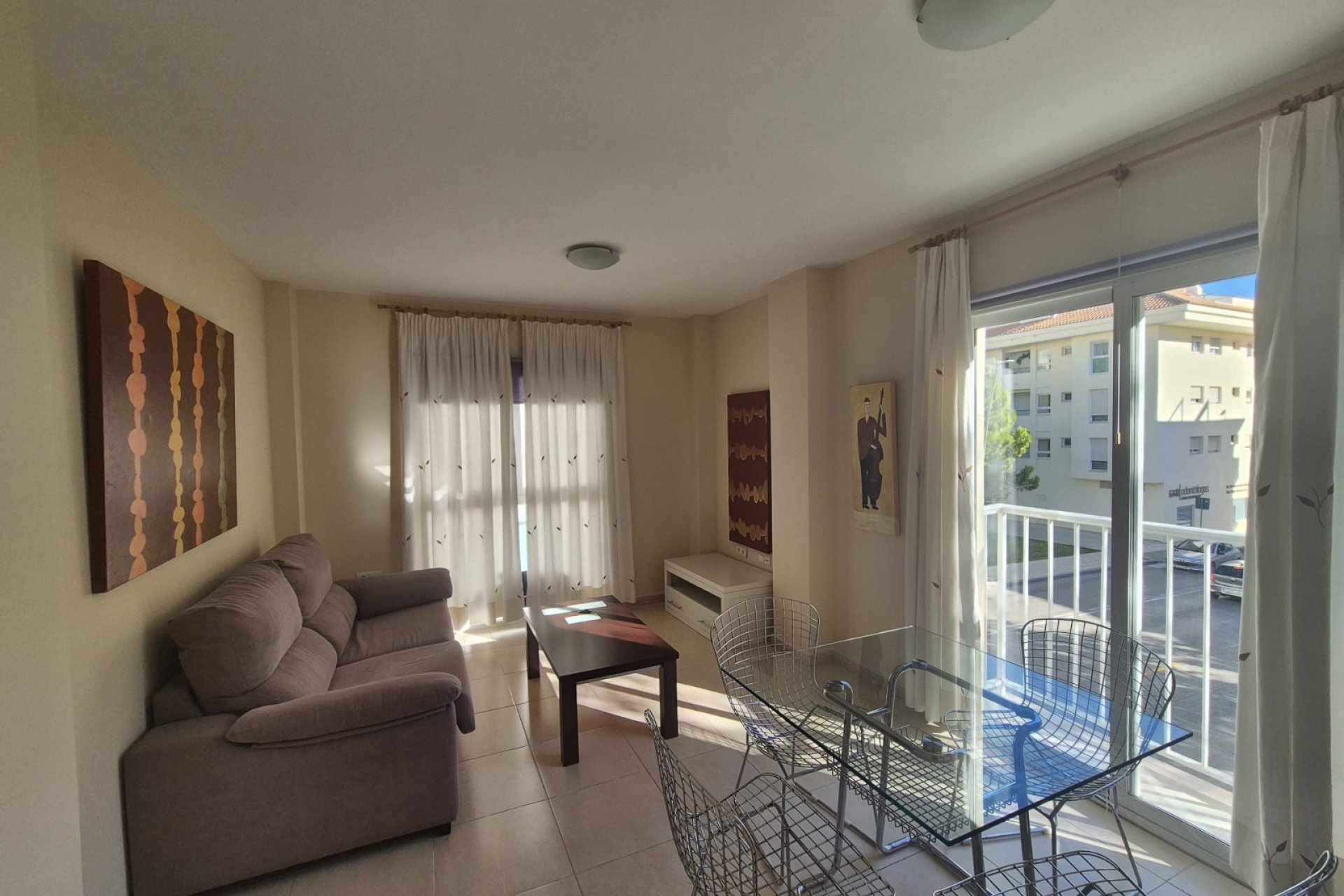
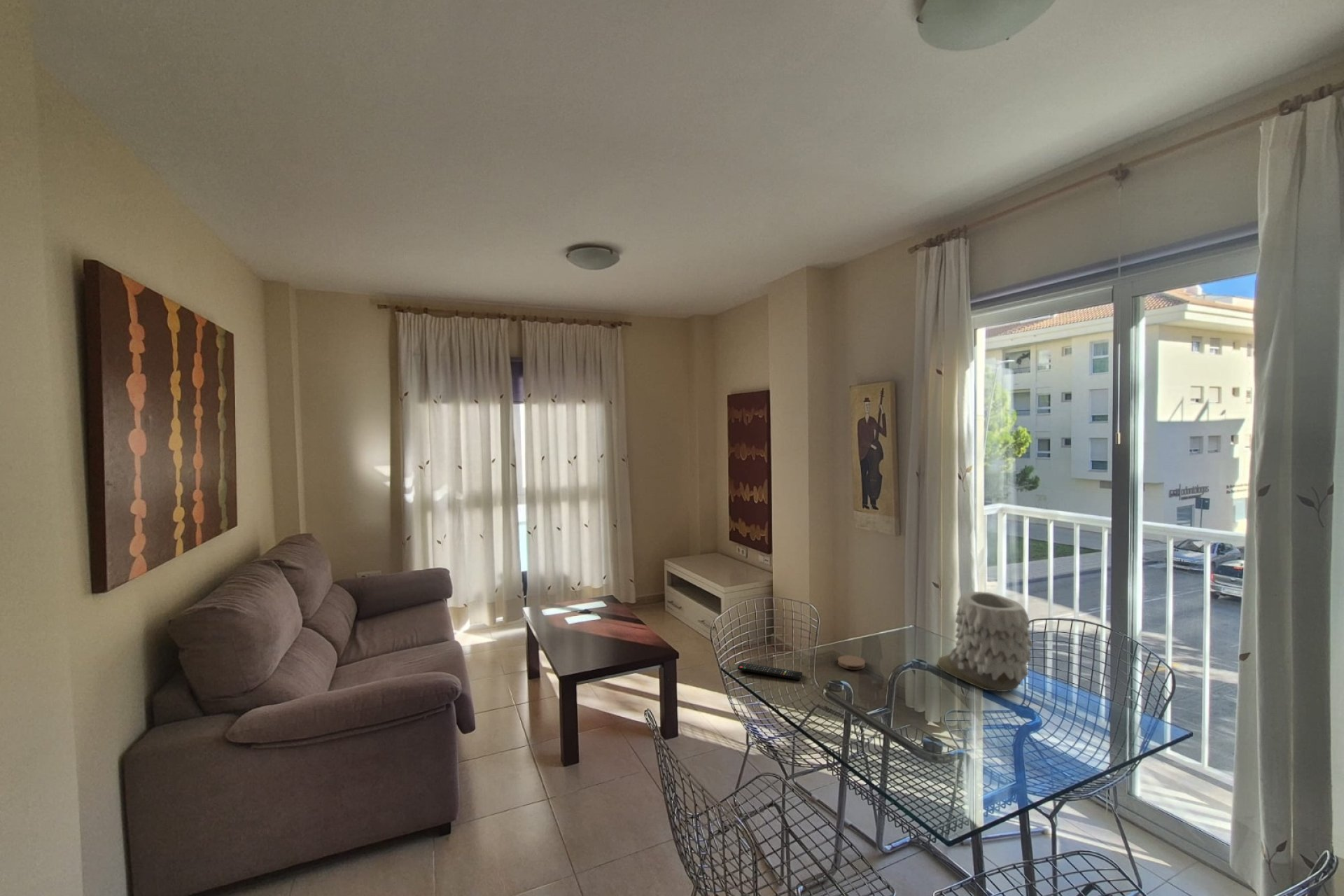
+ coaster [837,654,866,671]
+ vase [937,591,1034,692]
+ remote control [737,661,803,681]
